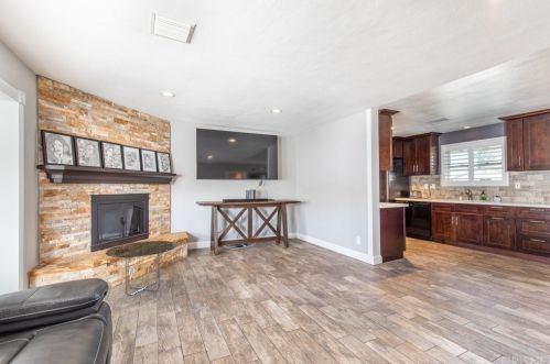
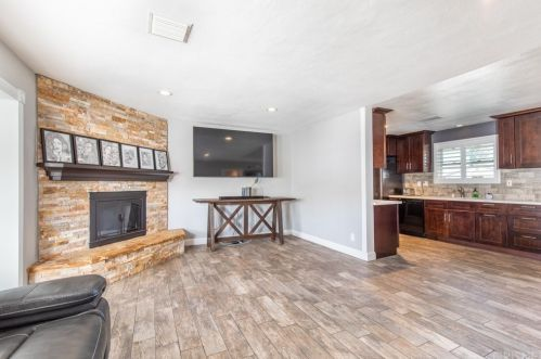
- side table [105,240,177,297]
